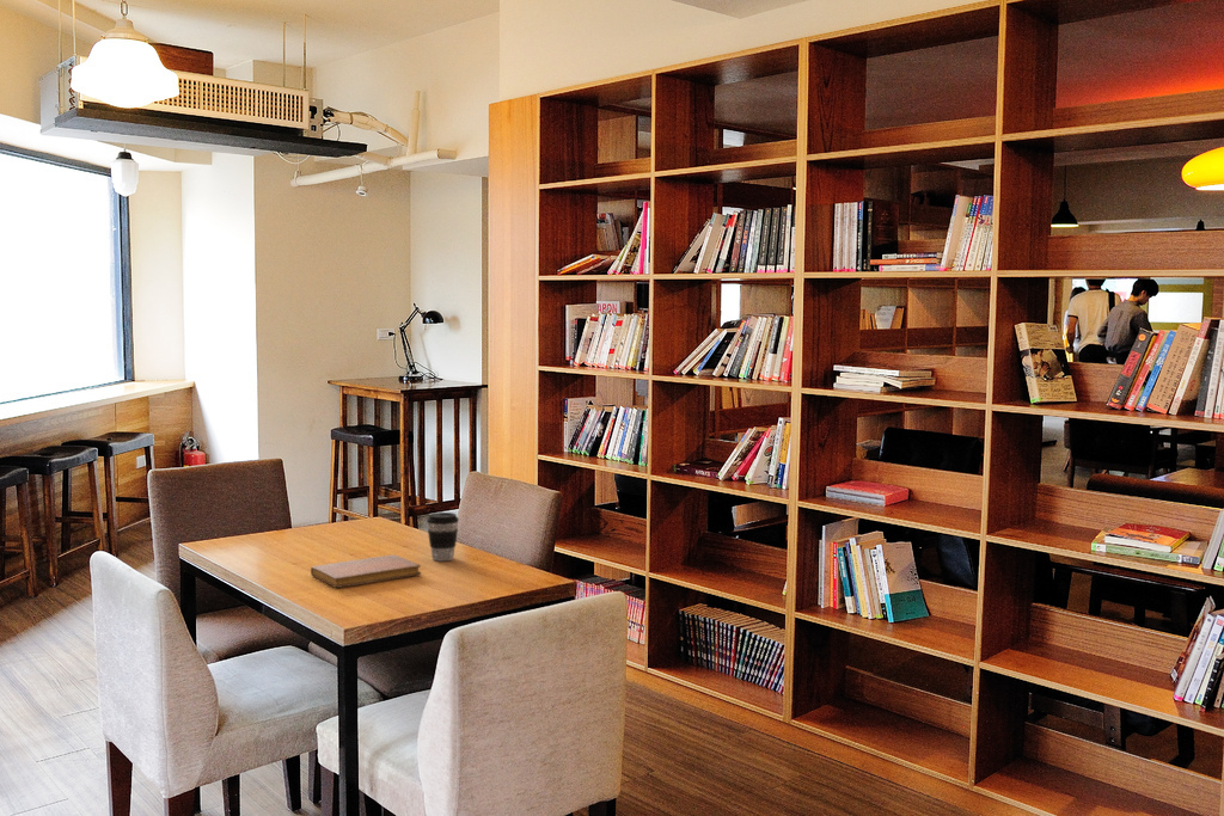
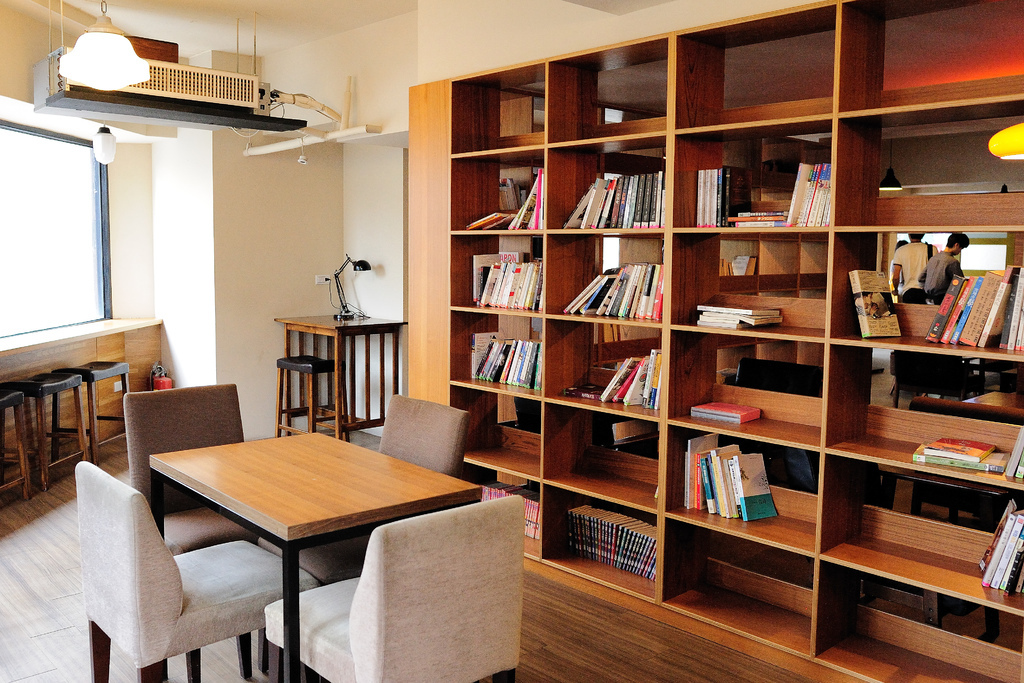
- notebook [310,553,422,589]
- coffee cup [426,511,460,563]
